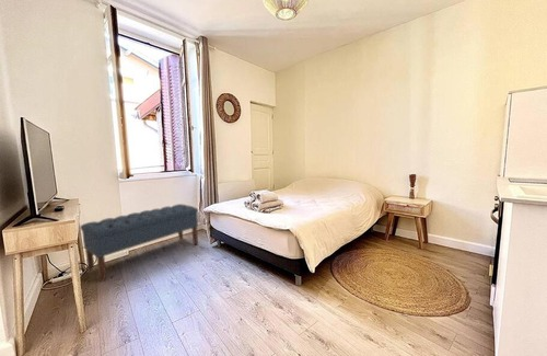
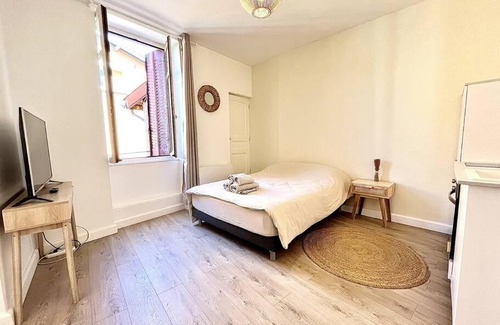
- bench [79,203,199,283]
